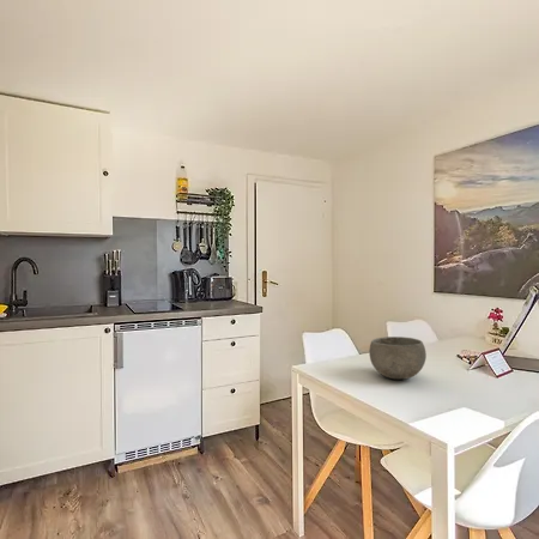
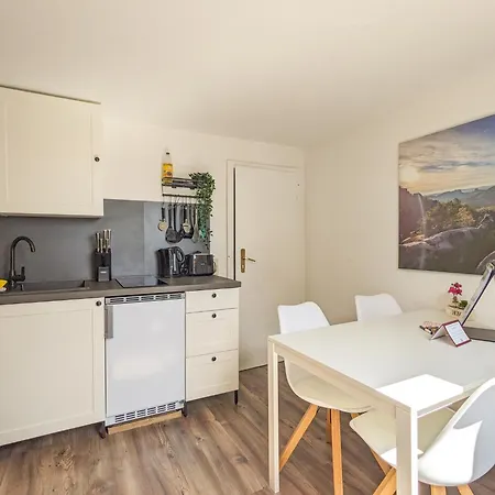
- bowl [368,335,428,380]
